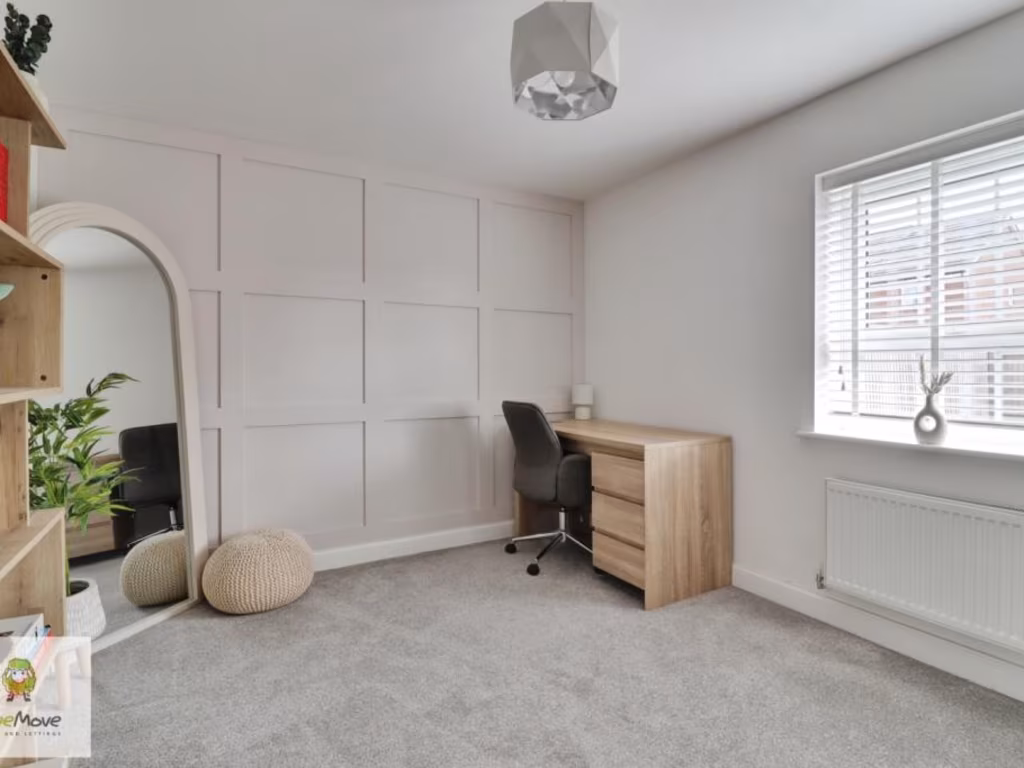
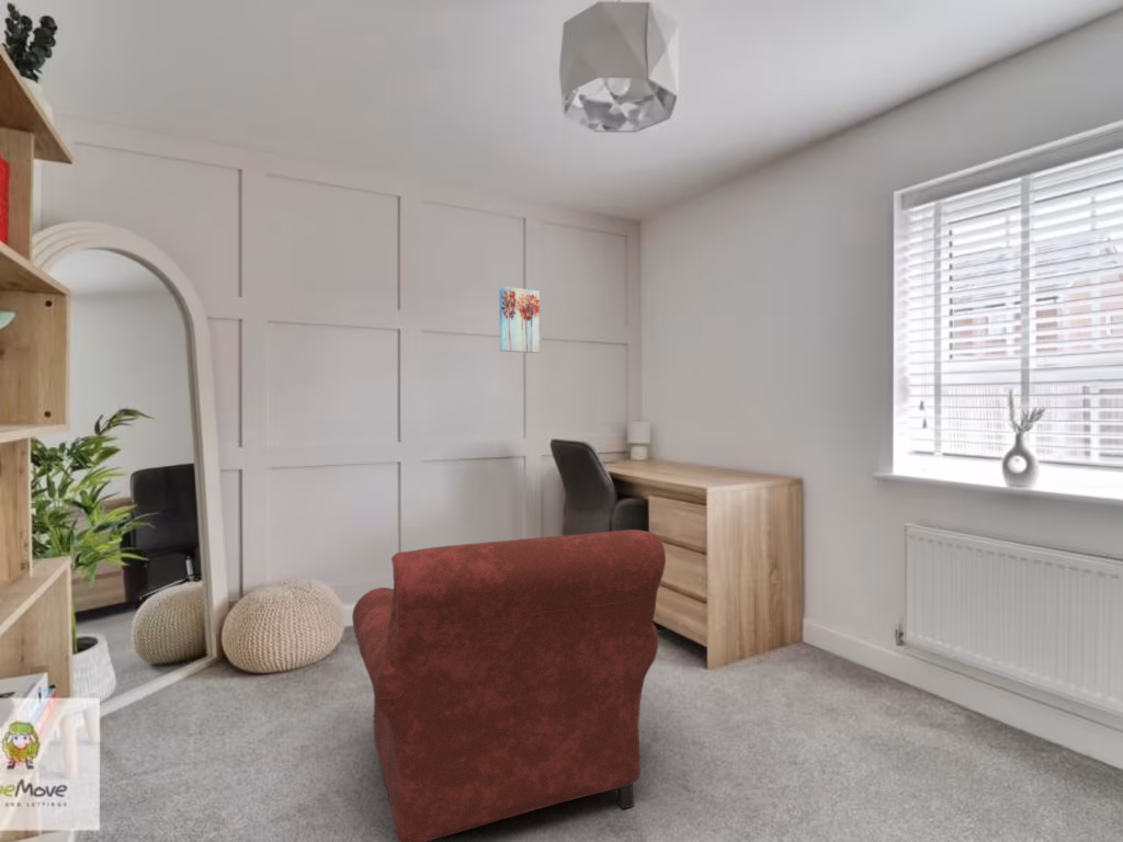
+ wall art [499,285,541,354]
+ armchair [351,528,667,842]
